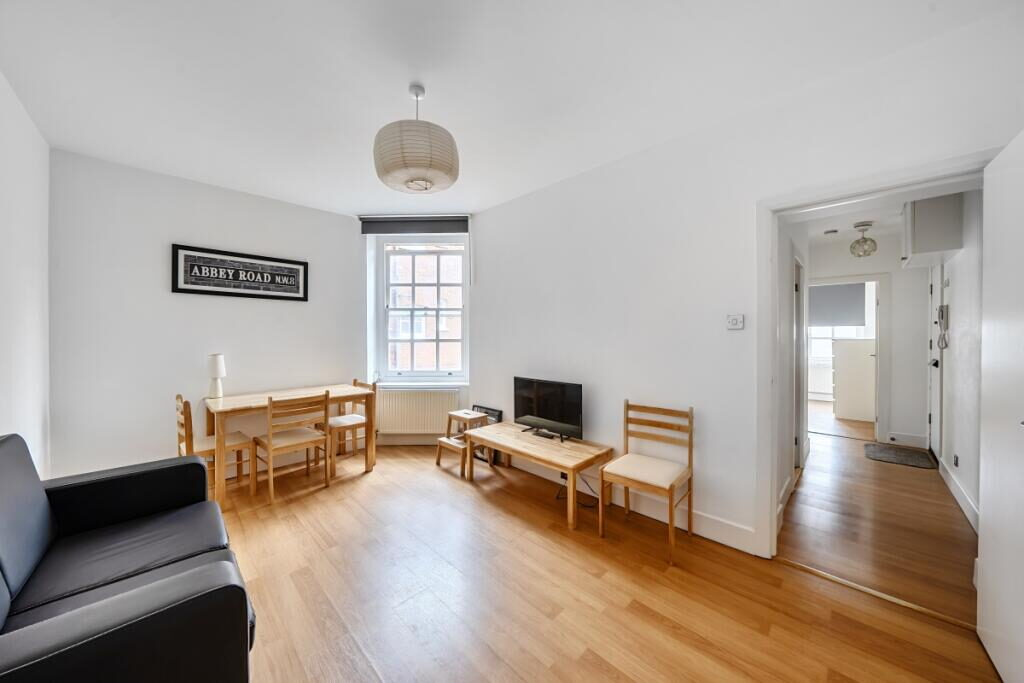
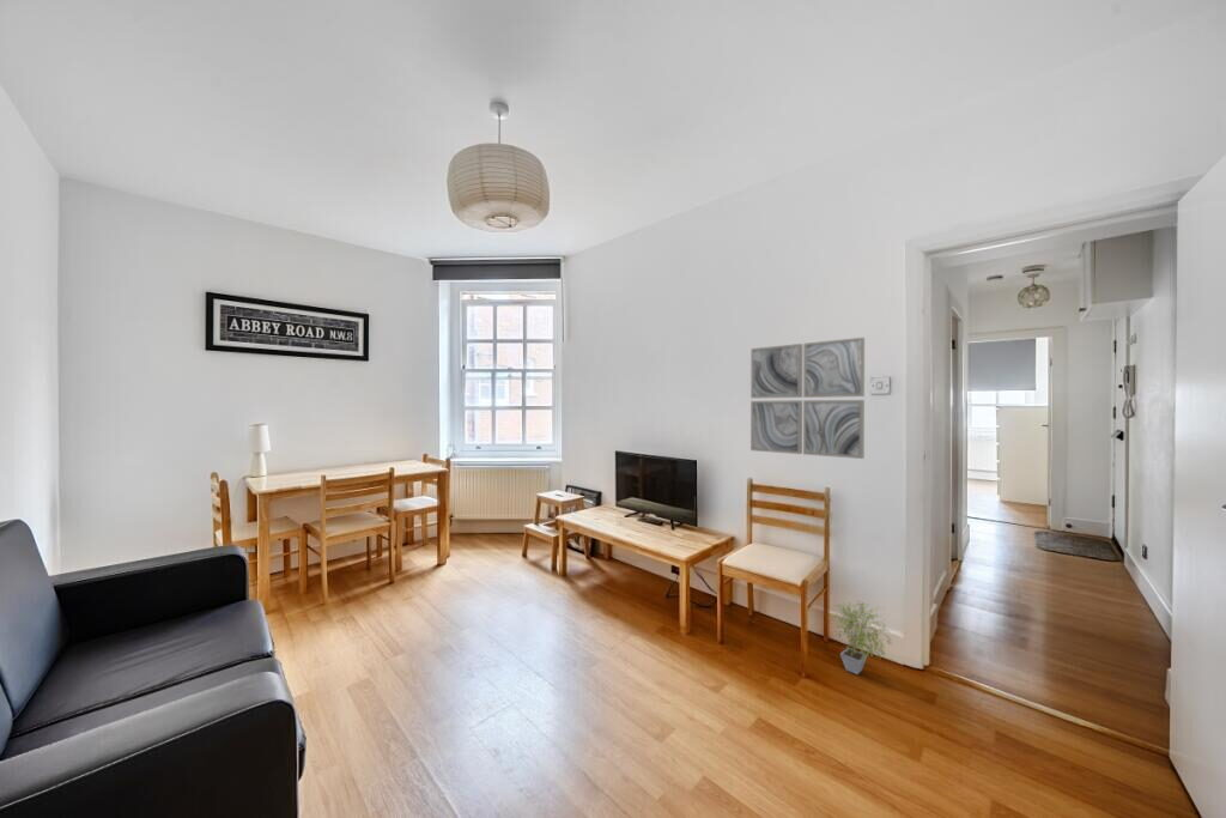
+ potted plant [827,600,893,675]
+ wall art [749,337,866,460]
